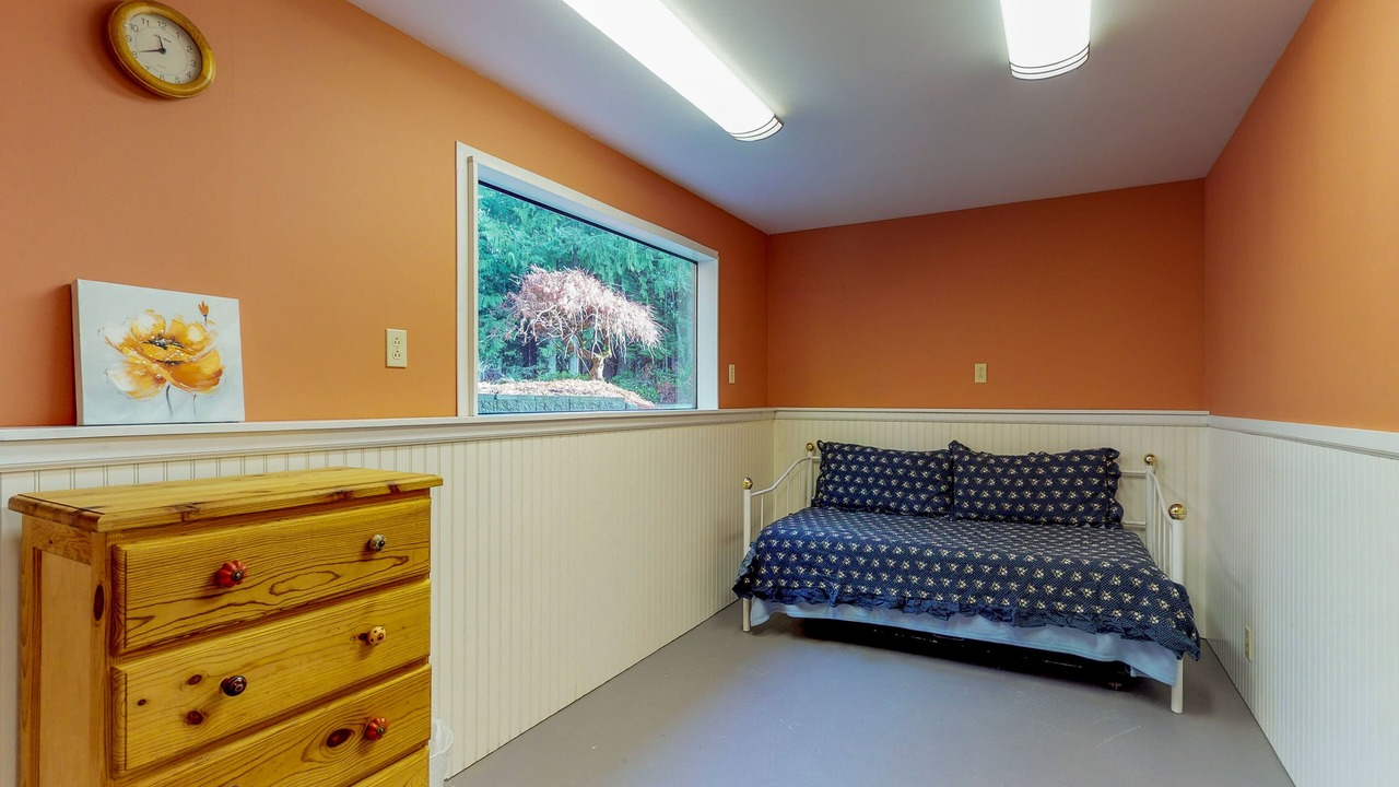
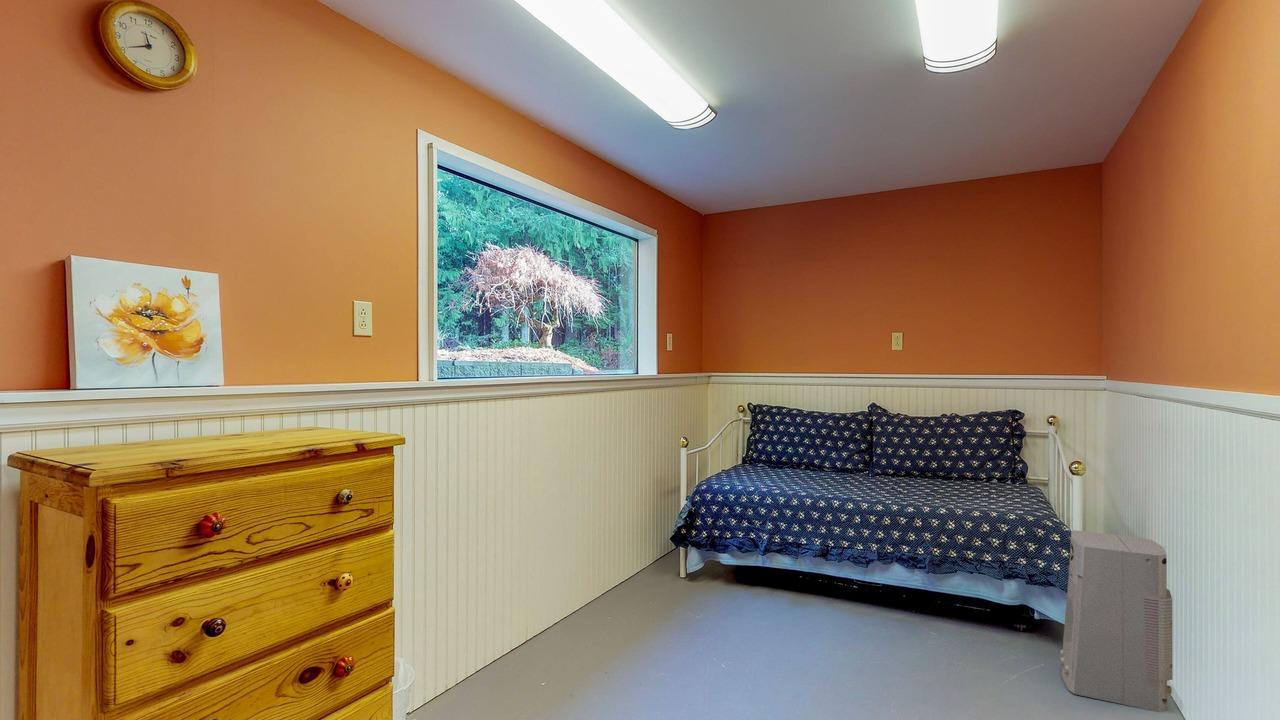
+ air purifier [1059,529,1174,713]
